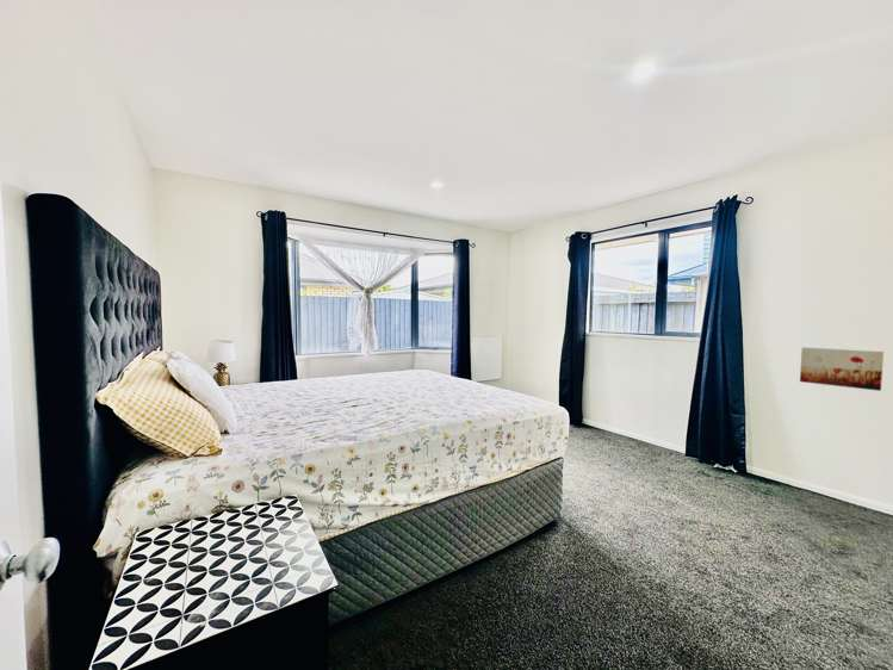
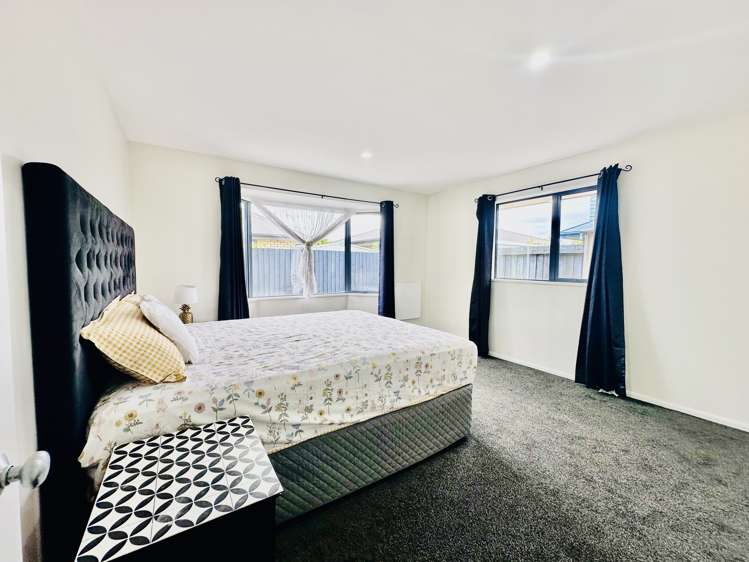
- wall art [799,346,885,392]
